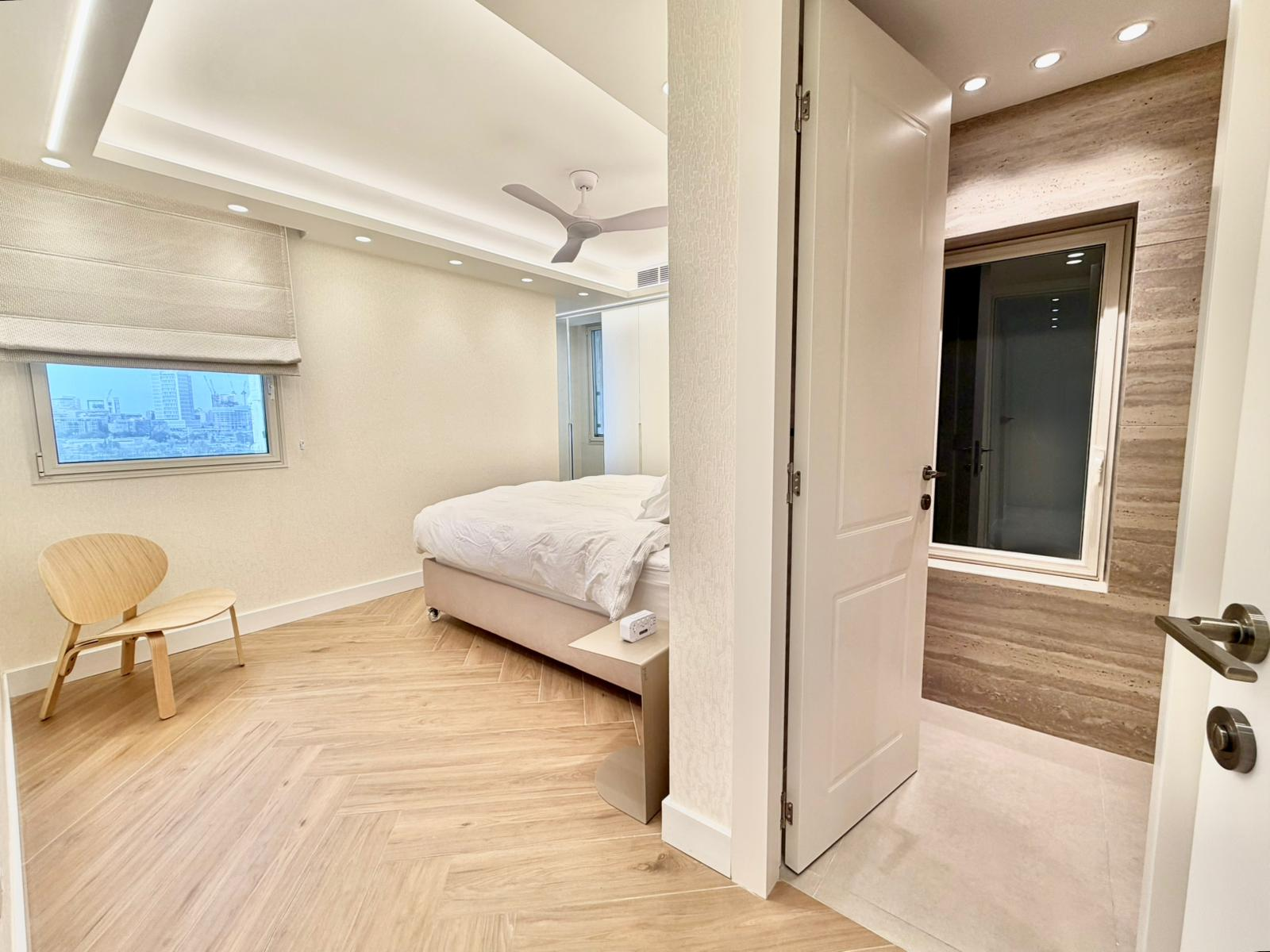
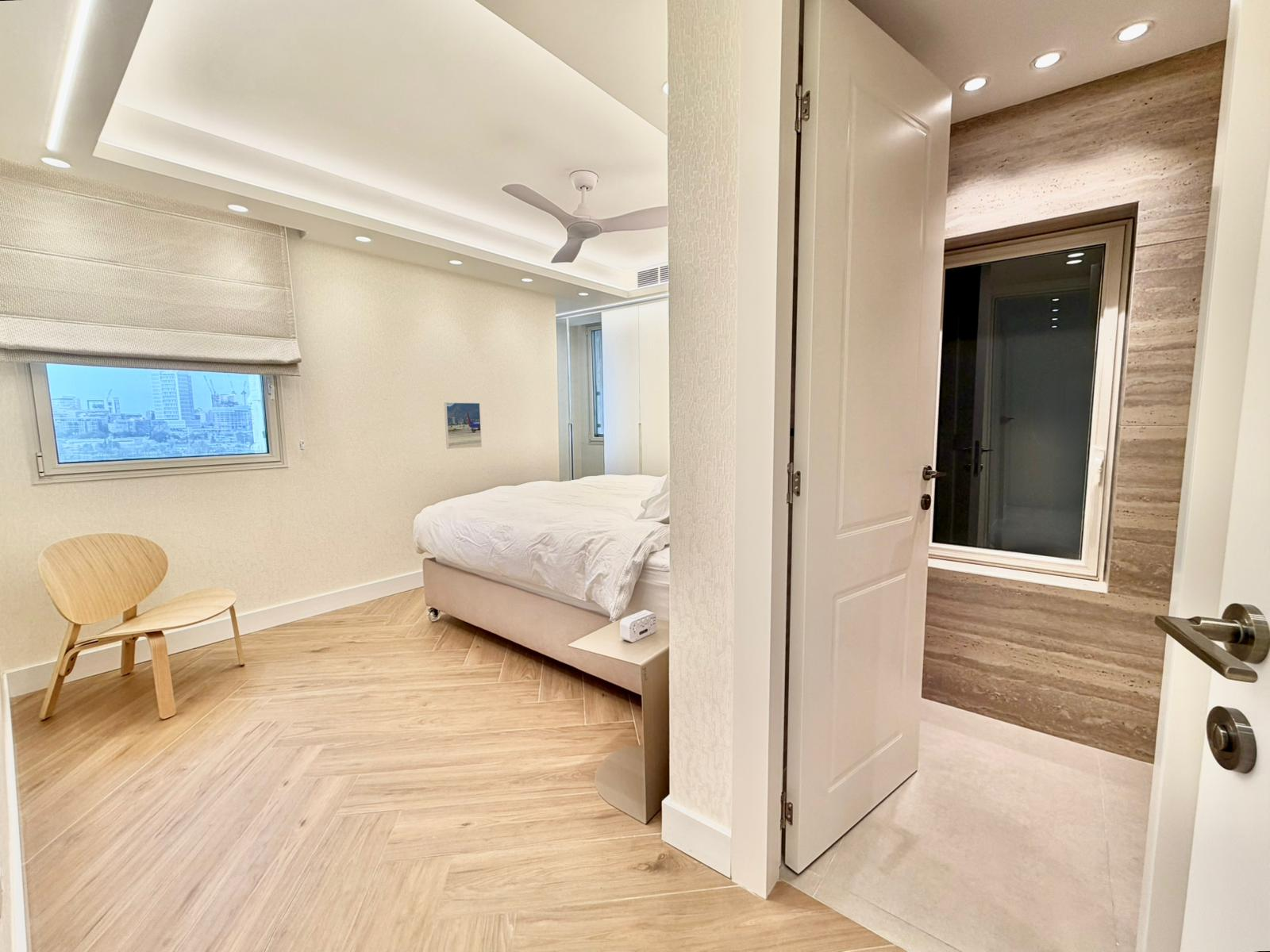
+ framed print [444,401,483,450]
